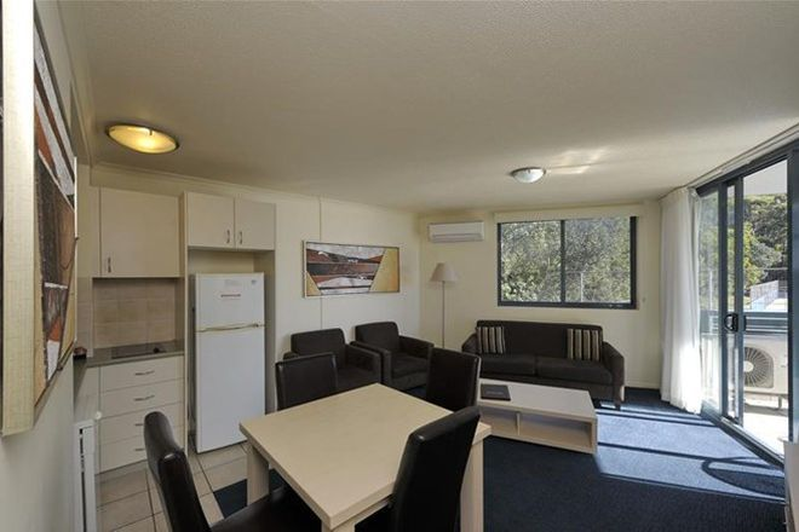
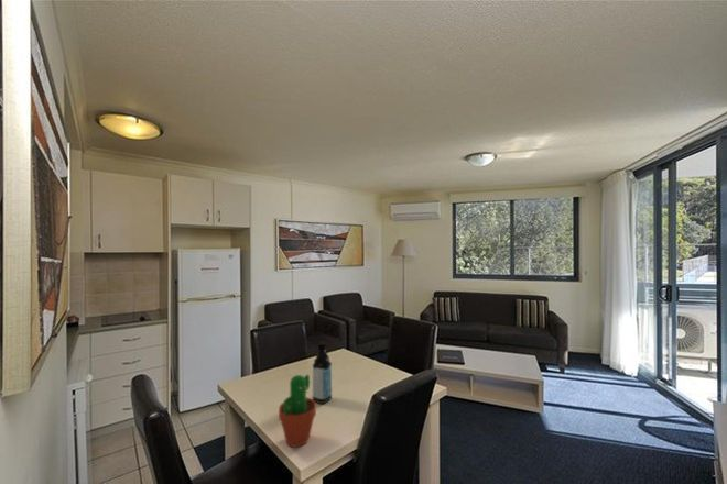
+ water bottle [312,342,333,405]
+ flowerpot [278,374,317,448]
